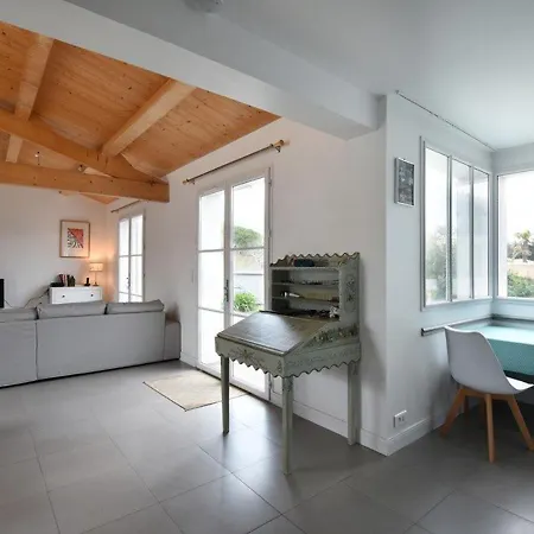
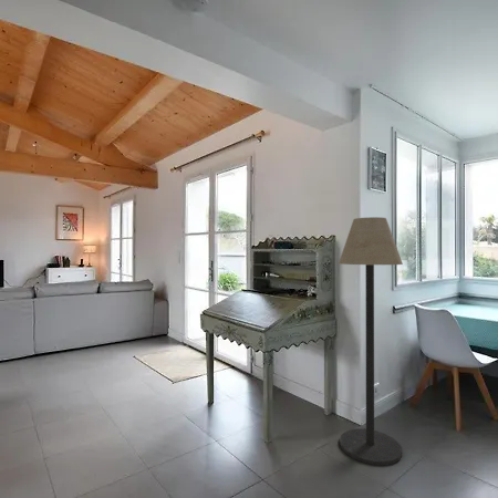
+ floor lamp [338,216,404,466]
